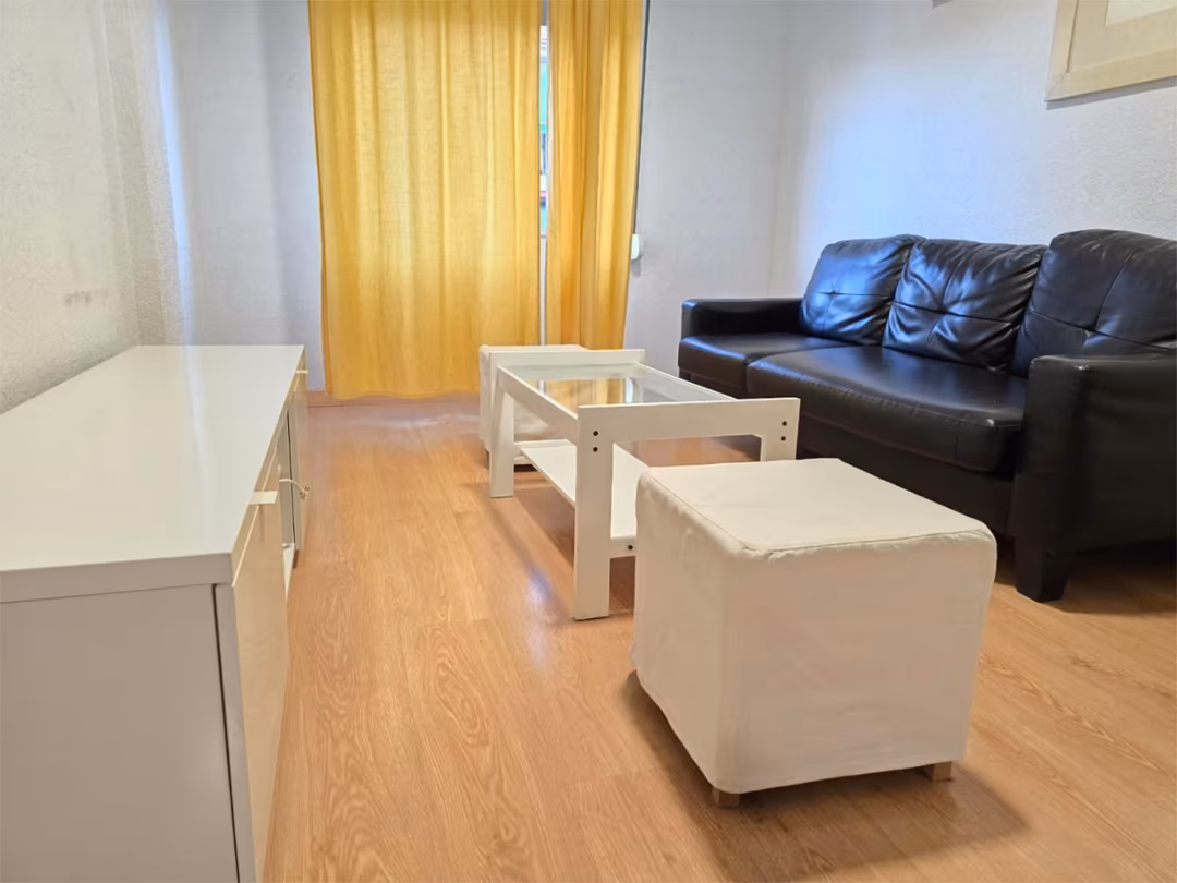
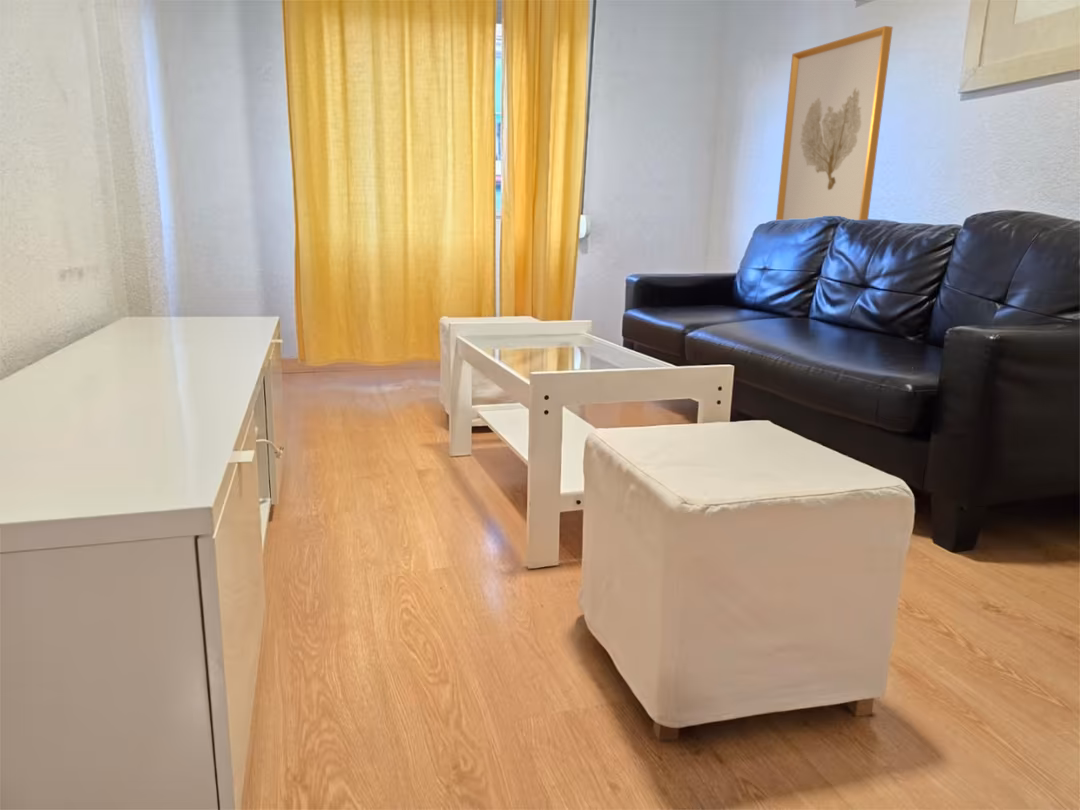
+ wall art [775,25,894,222]
